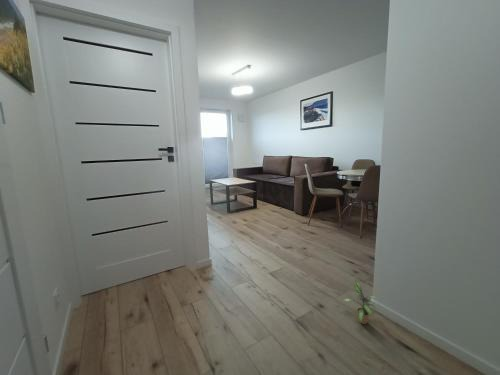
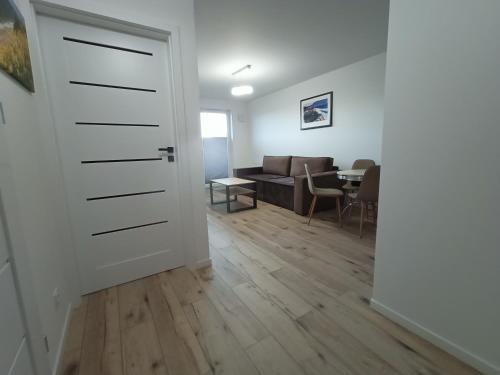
- potted plant [342,278,383,325]
